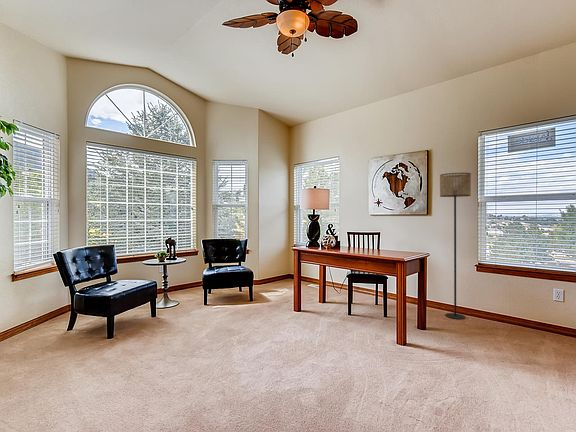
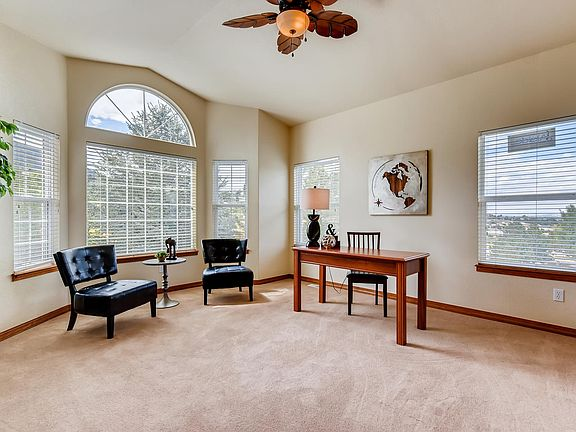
- floor lamp [439,172,472,320]
